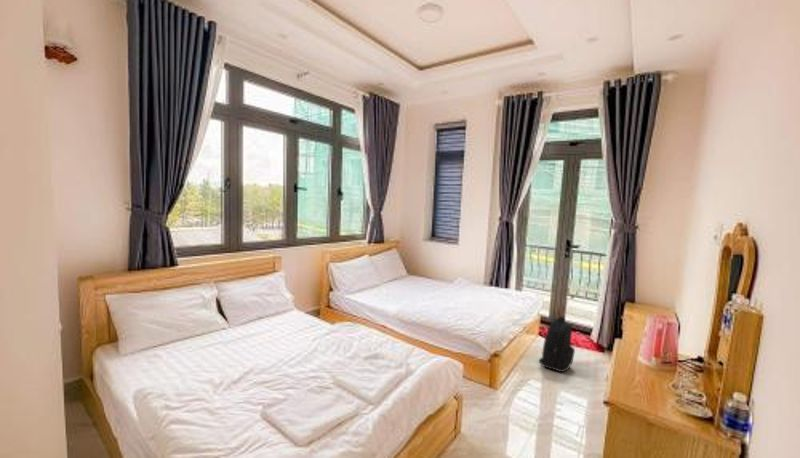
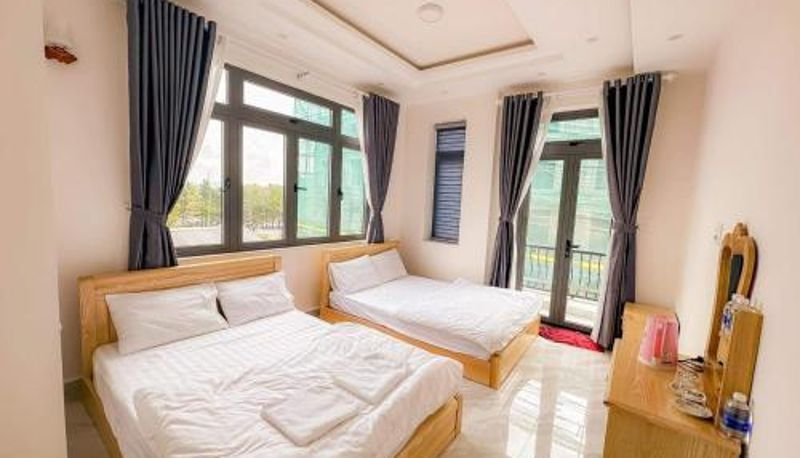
- backpack [538,315,576,373]
